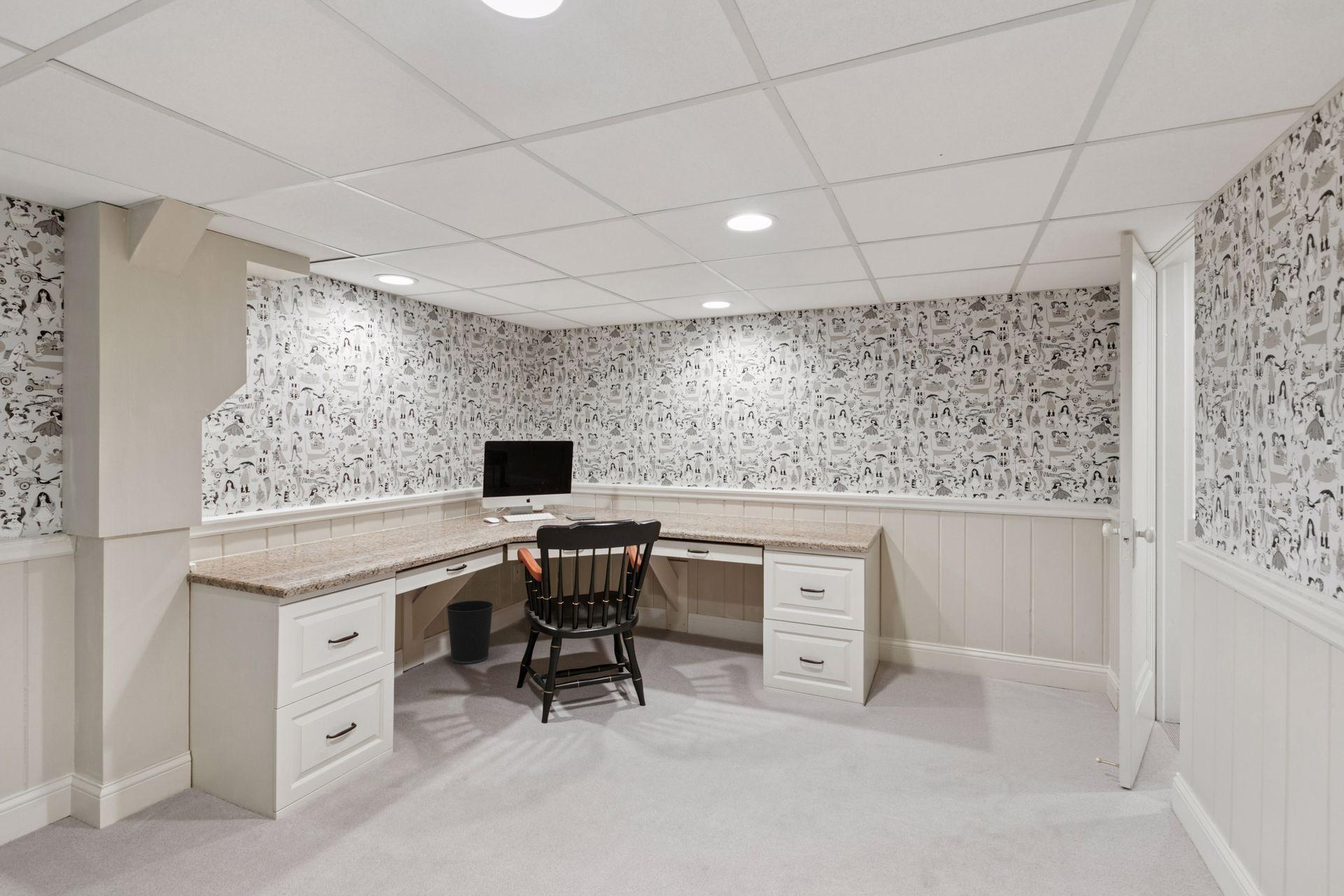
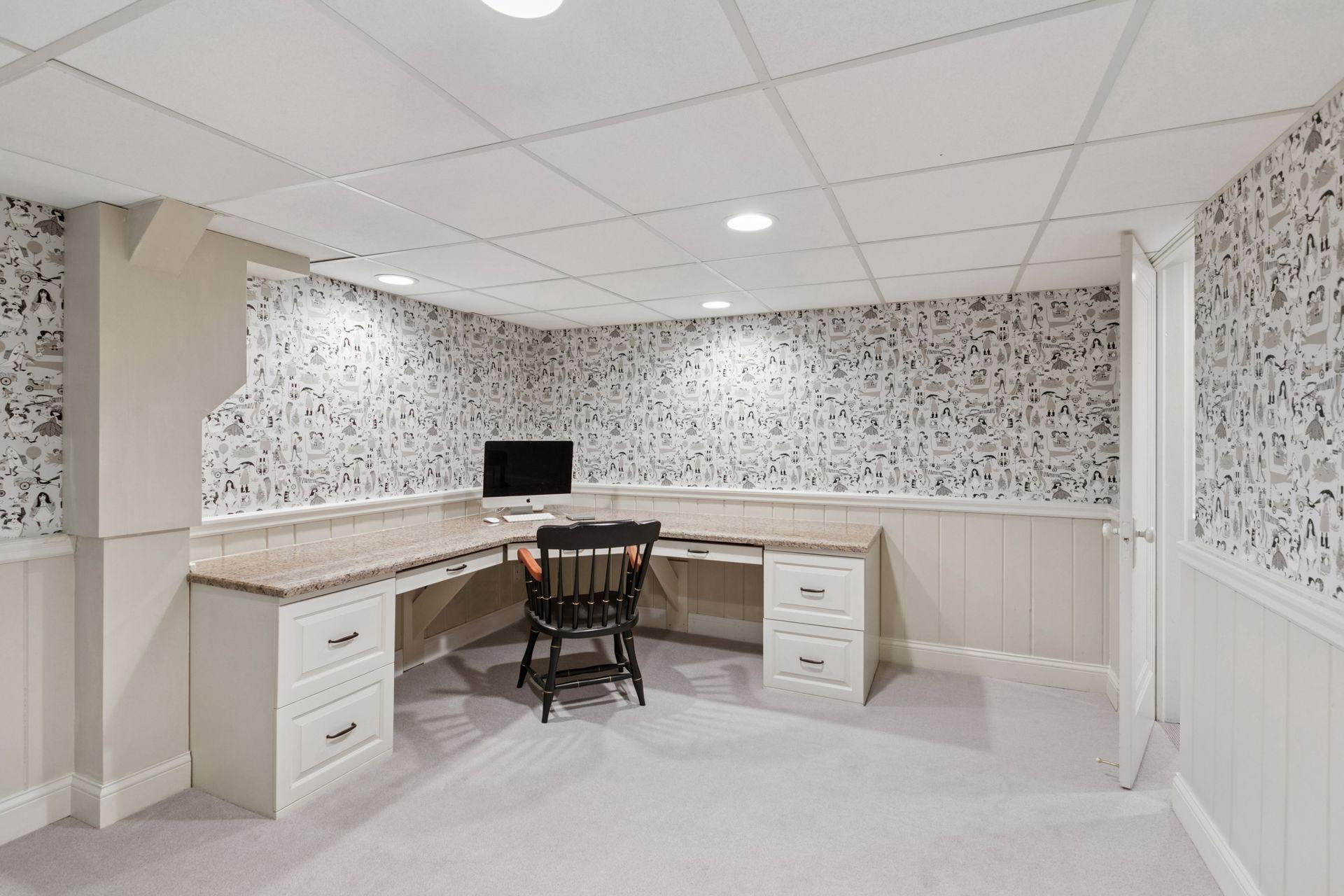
- wastebasket [446,600,494,664]
